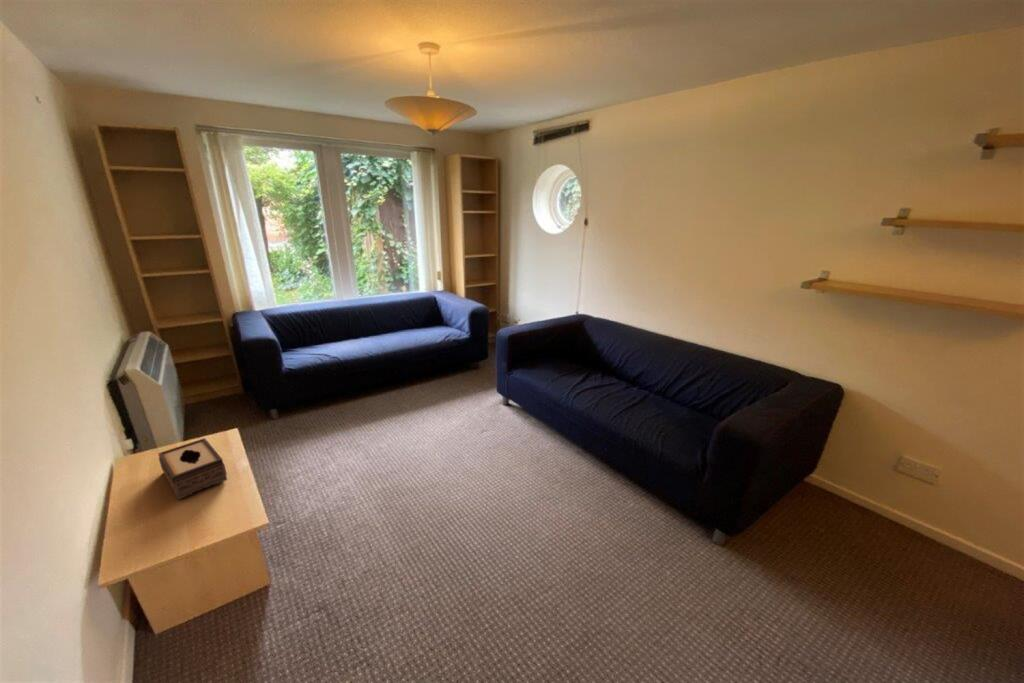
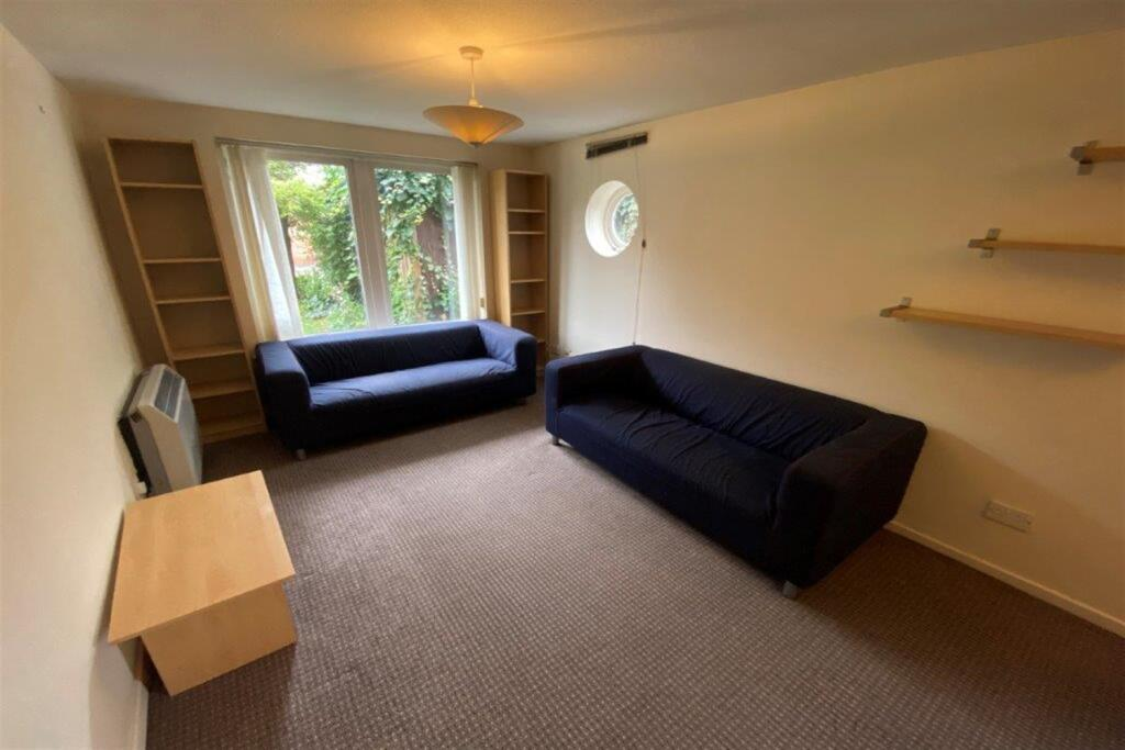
- tissue box [157,437,228,501]
